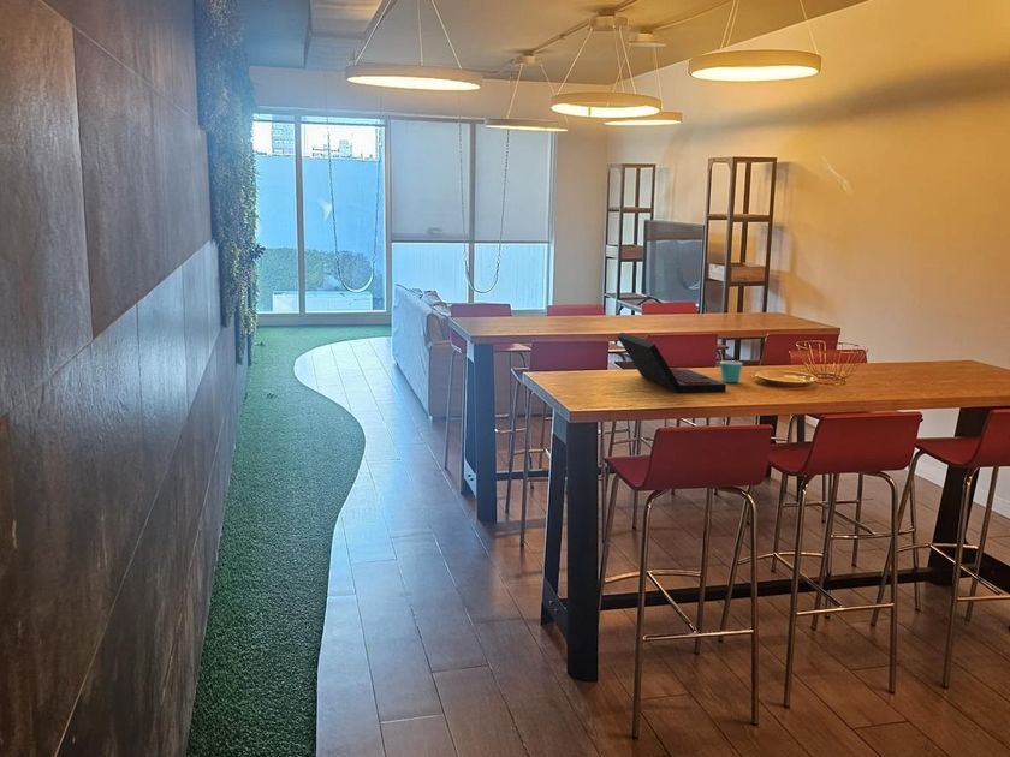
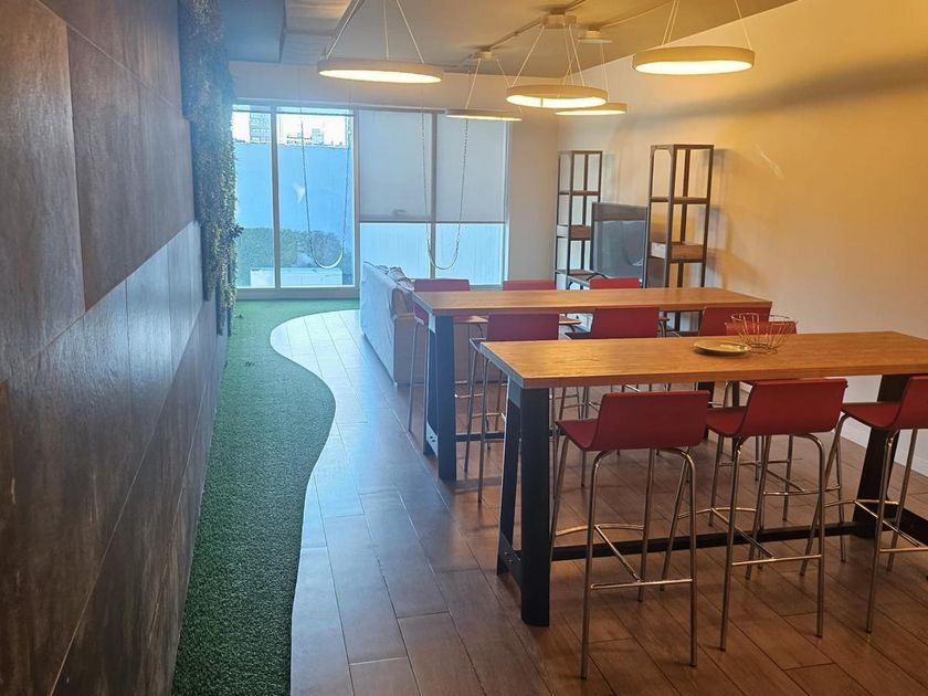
- mug [719,359,743,383]
- laptop [616,332,727,394]
